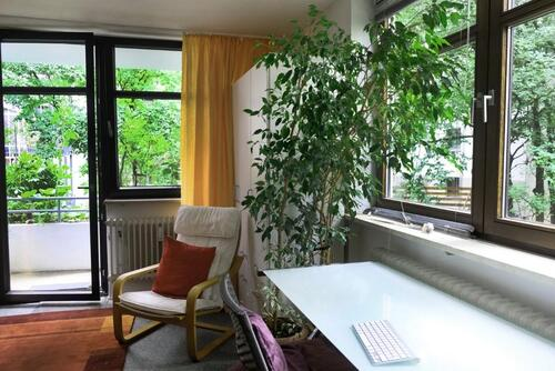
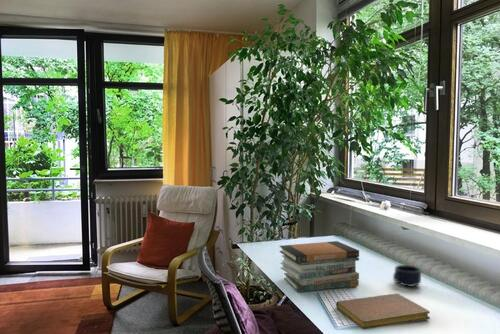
+ mug [392,264,422,287]
+ book stack [279,240,360,293]
+ notebook [335,293,431,330]
